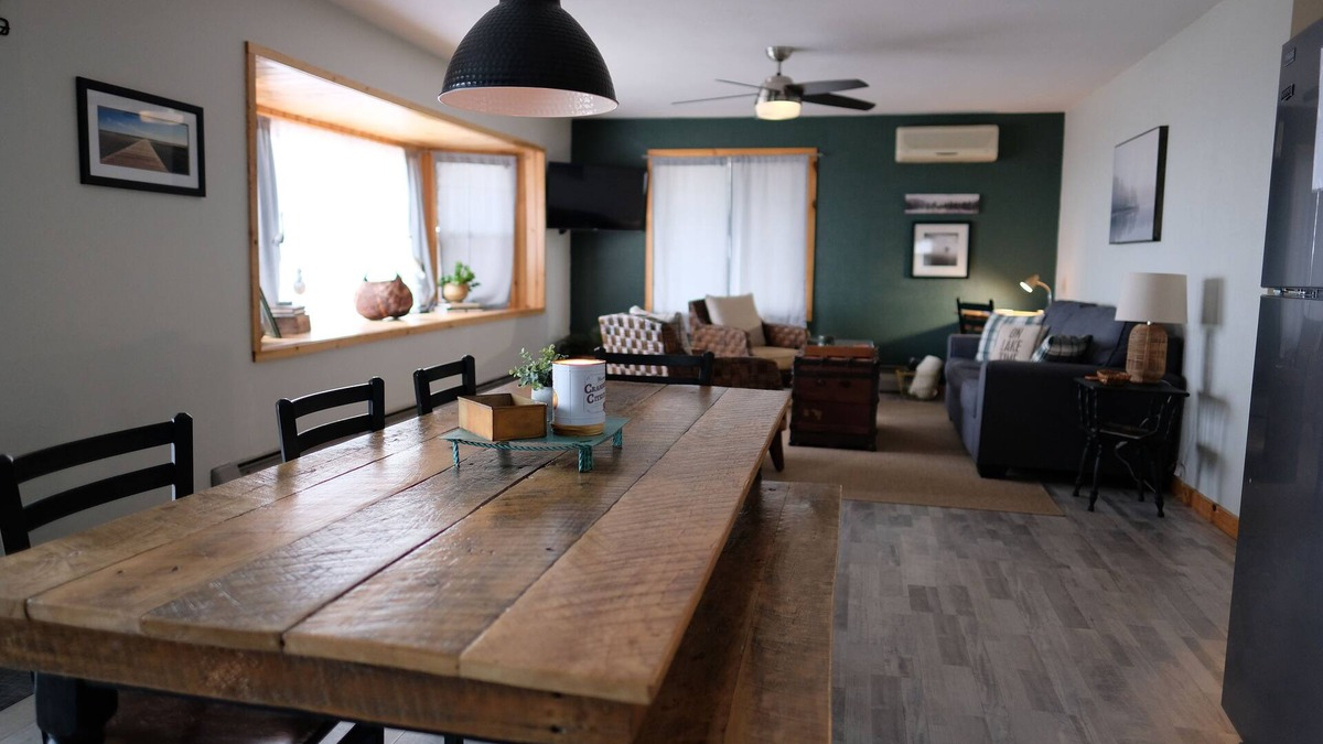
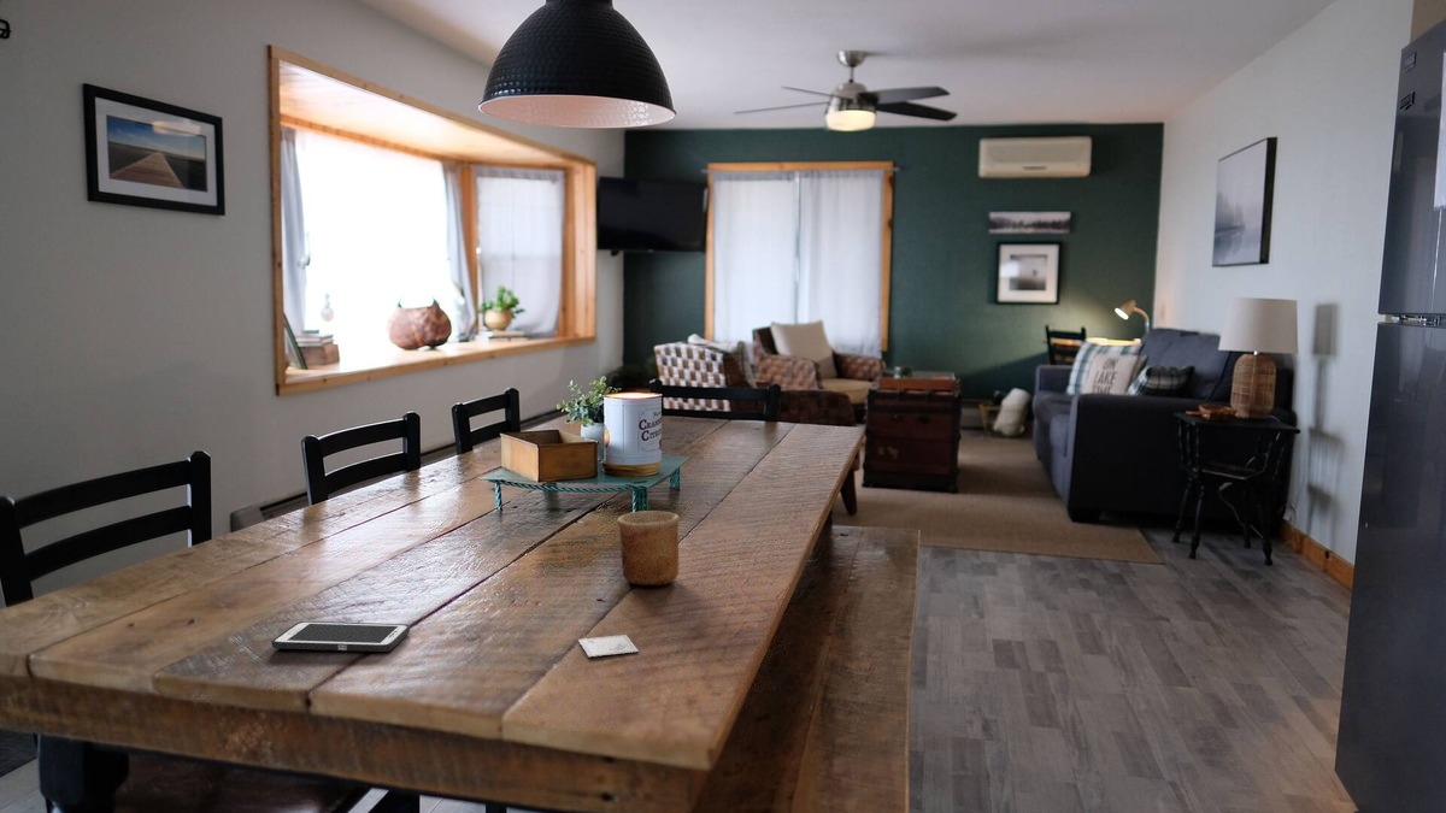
+ cell phone [271,620,411,653]
+ hazard warning label [577,634,640,658]
+ cup [616,509,681,587]
